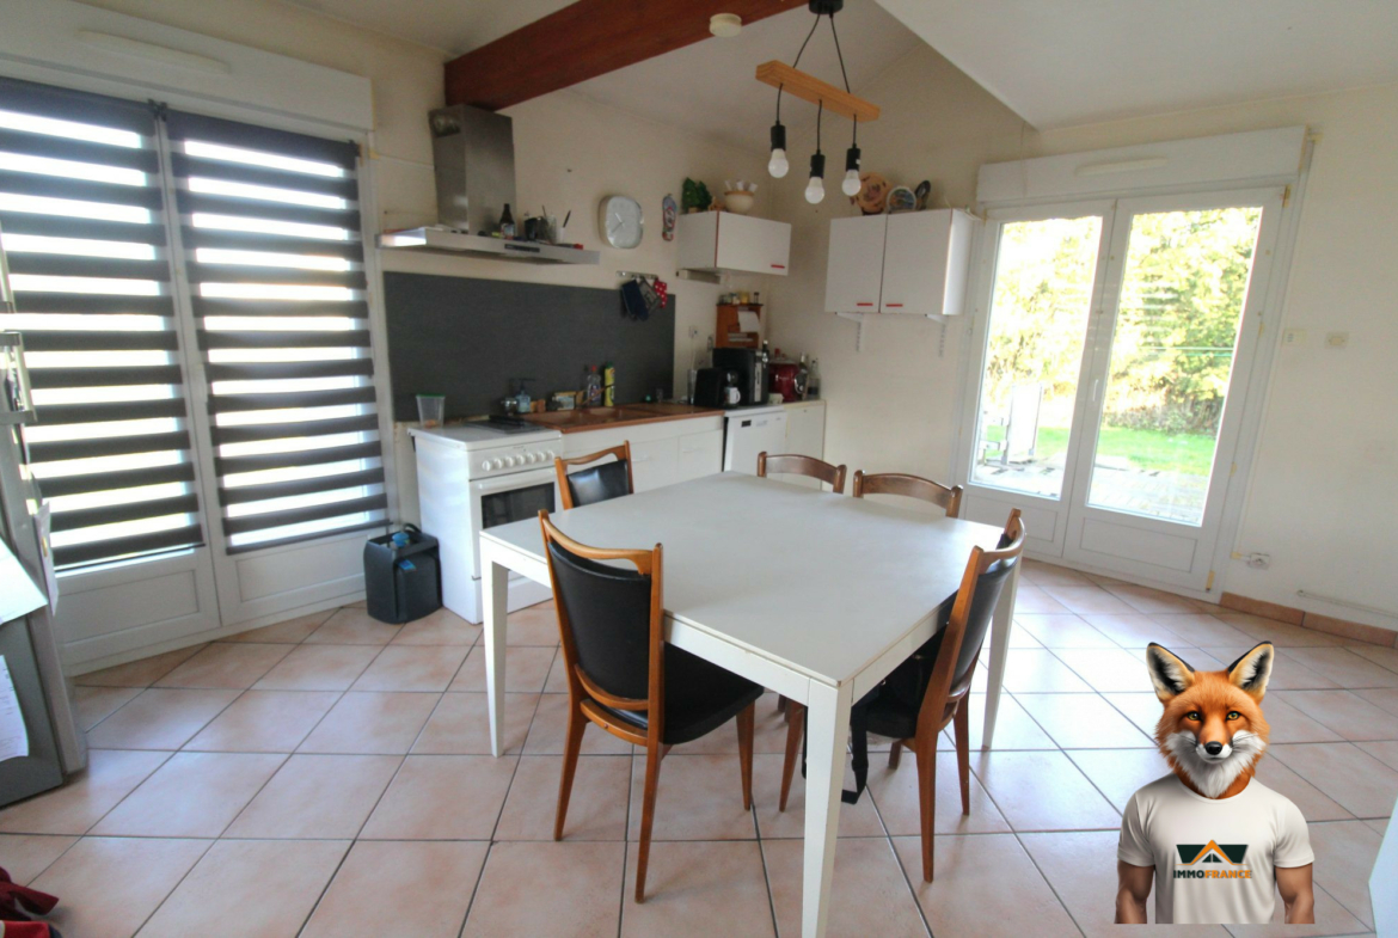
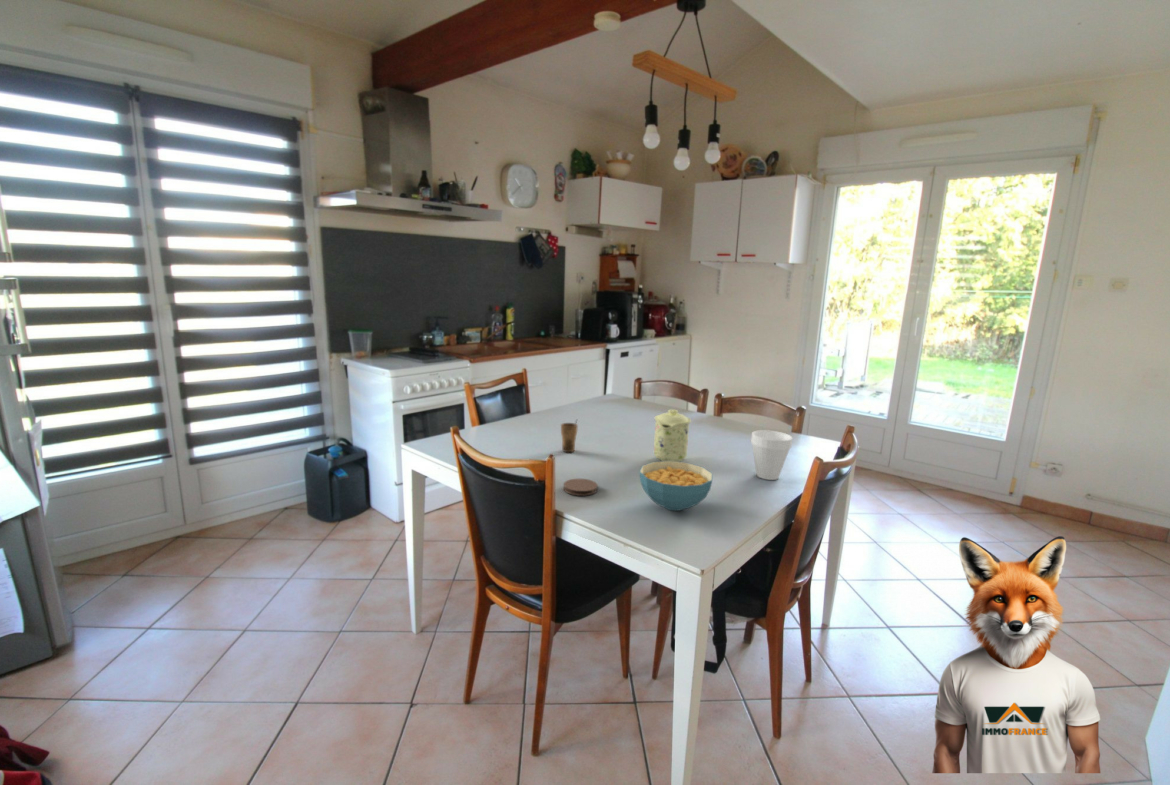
+ mug [653,408,692,462]
+ cup [560,418,579,453]
+ coaster [563,478,599,497]
+ cereal bowl [638,461,714,512]
+ cup [750,429,793,481]
